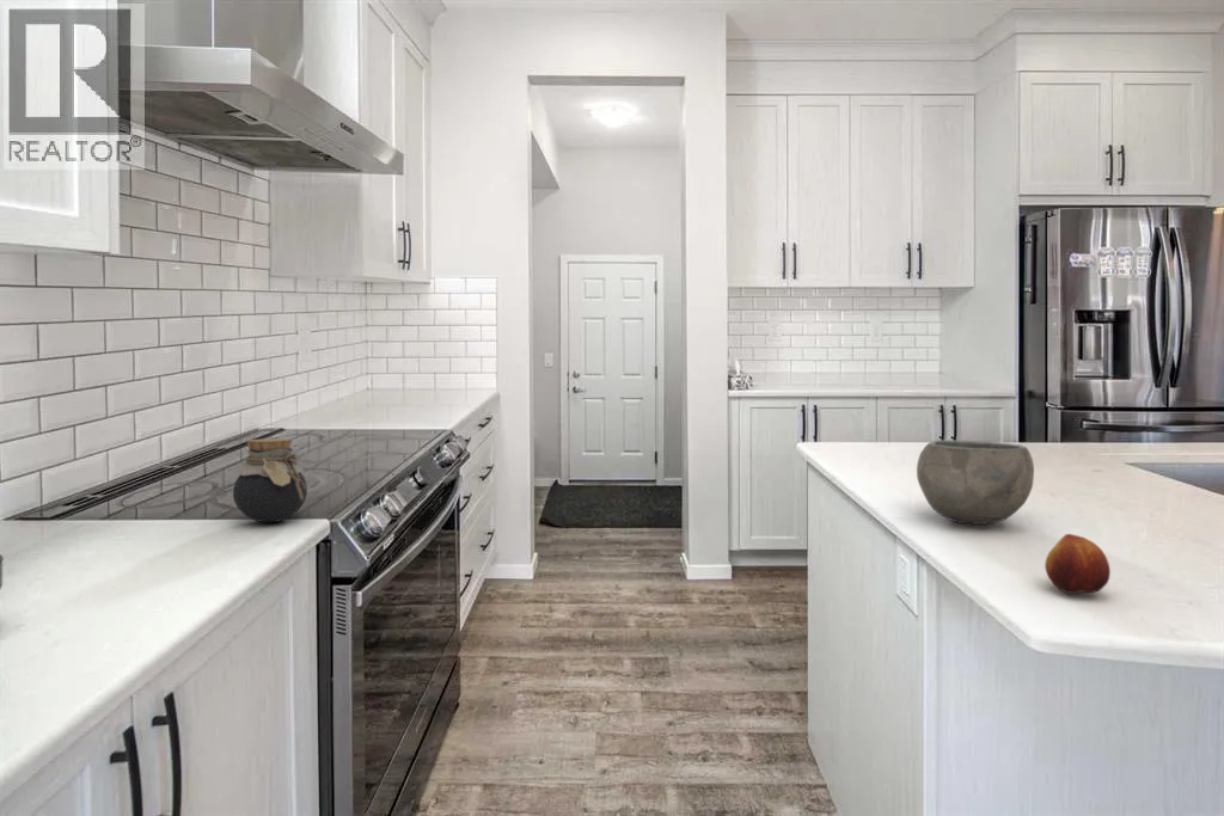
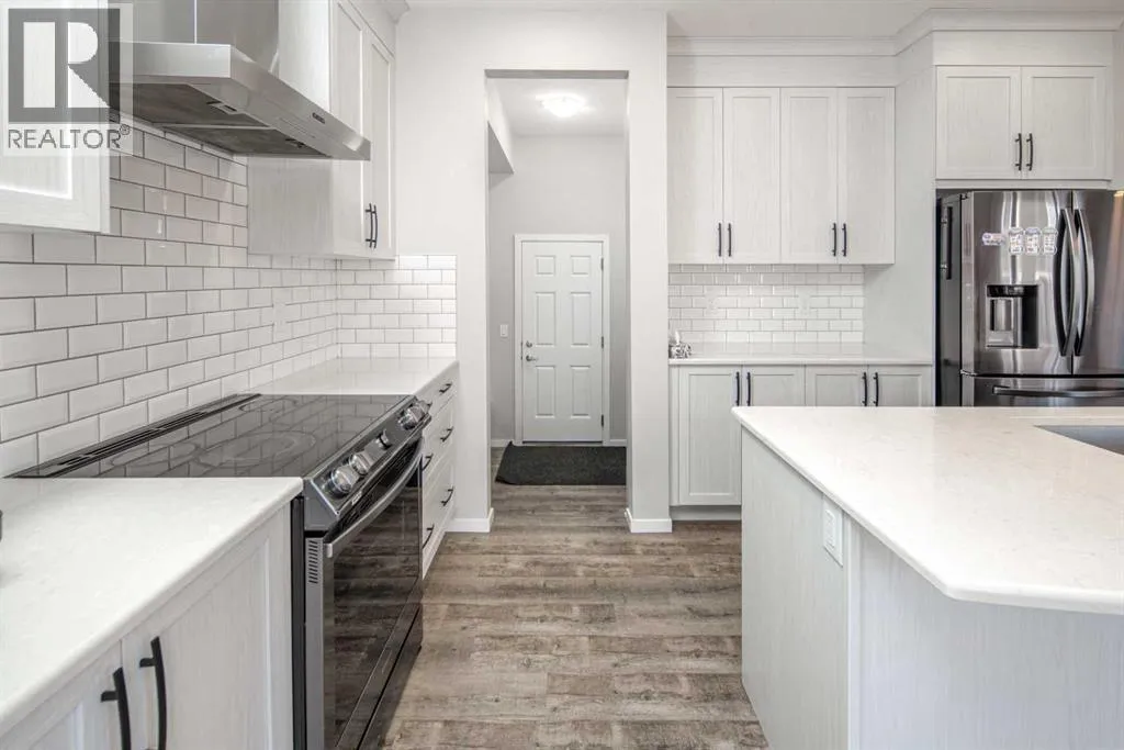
- fruit [1044,533,1112,595]
- jar [232,437,308,523]
- bowl [916,438,1035,526]
